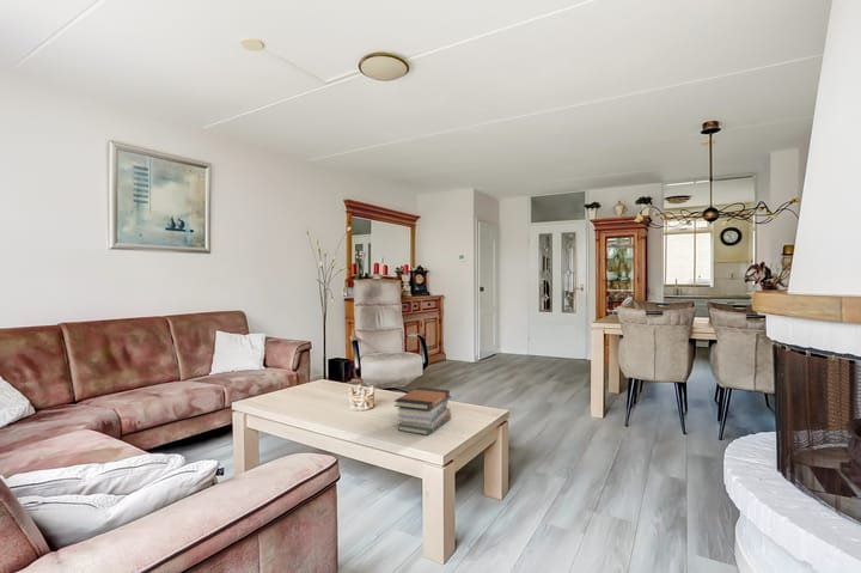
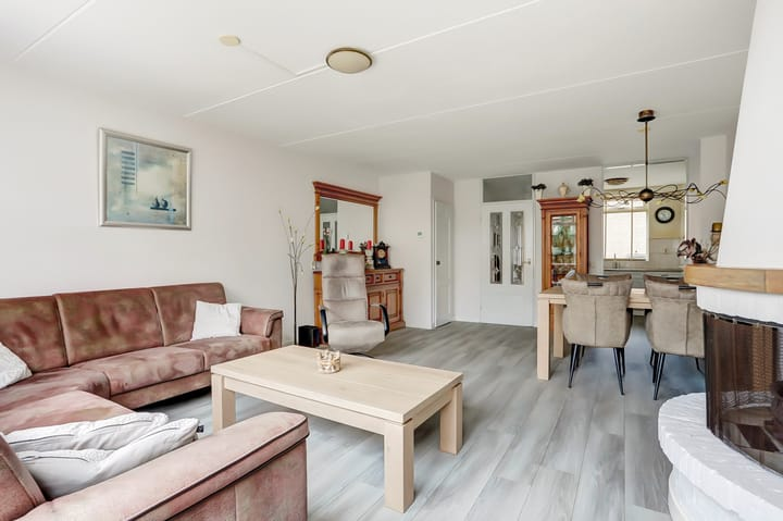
- book stack [393,386,452,437]
